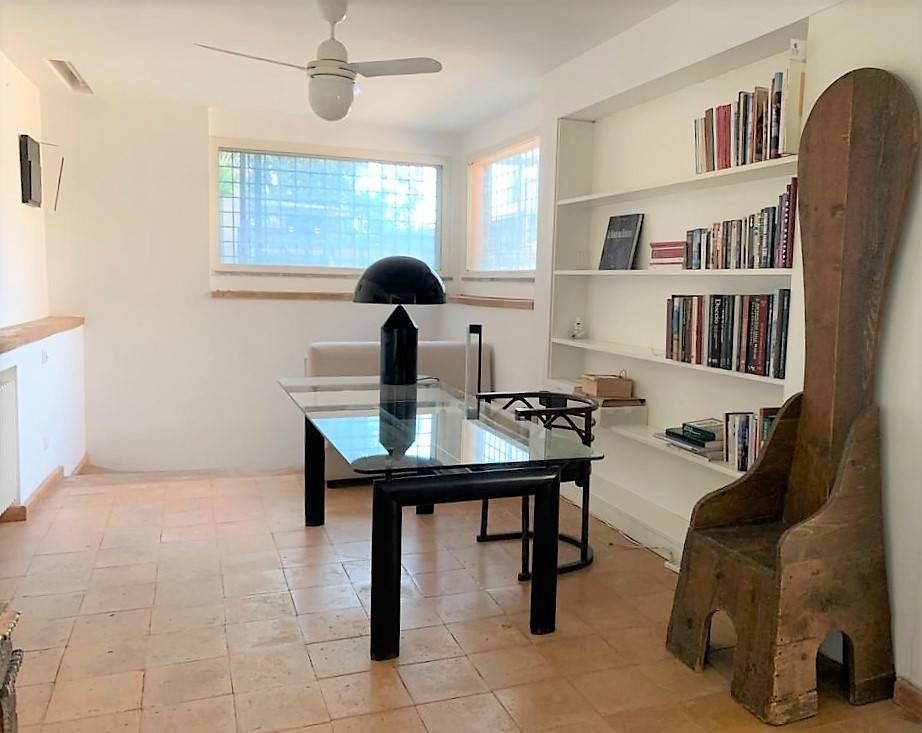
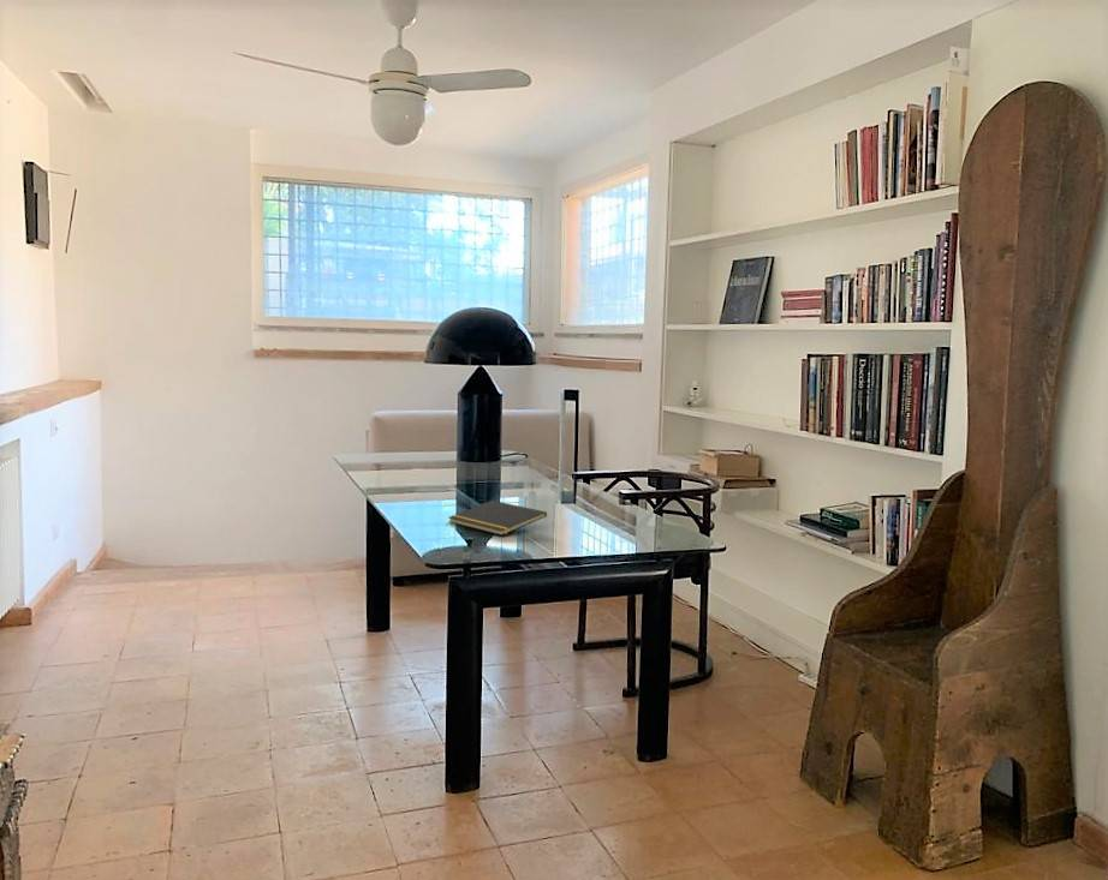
+ notepad [447,499,548,537]
